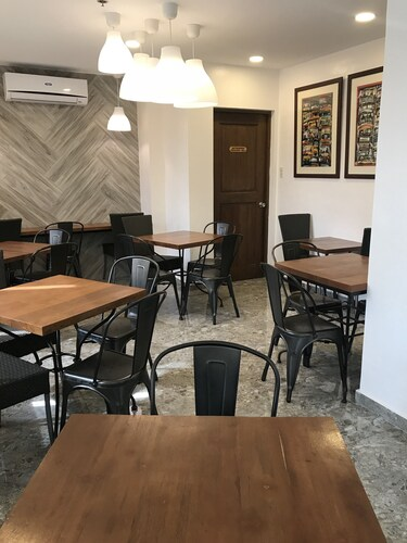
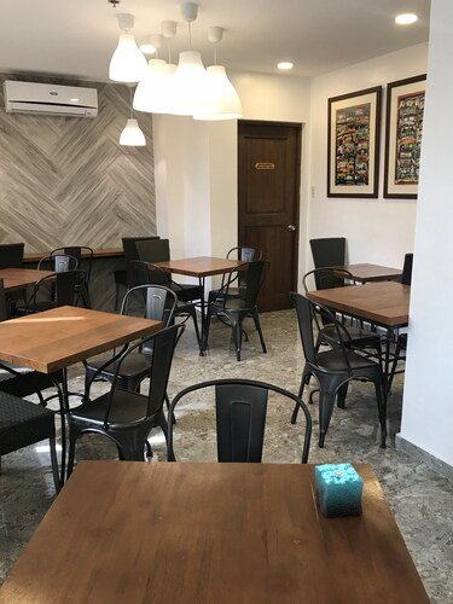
+ candle [314,461,365,518]
